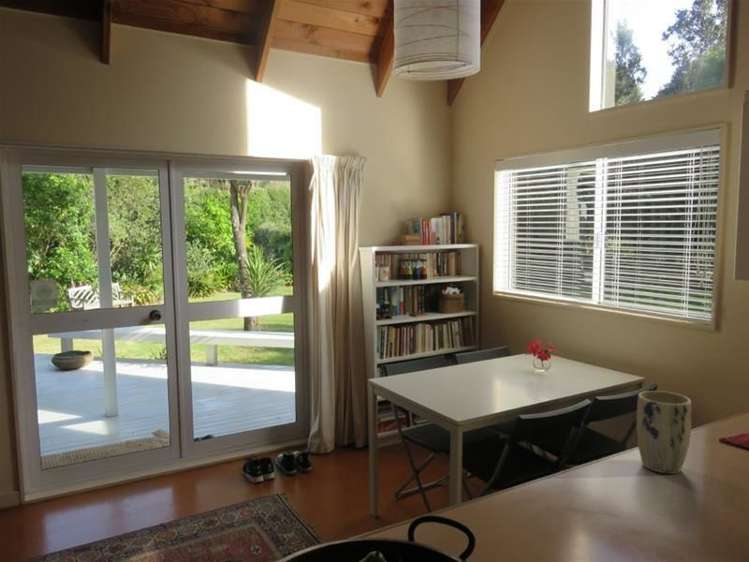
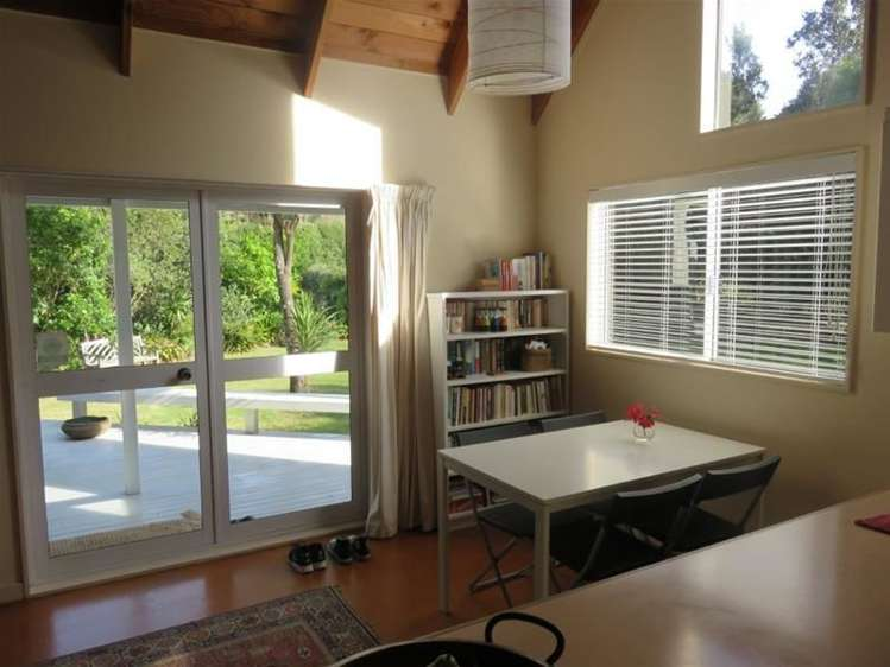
- plant pot [635,390,692,475]
